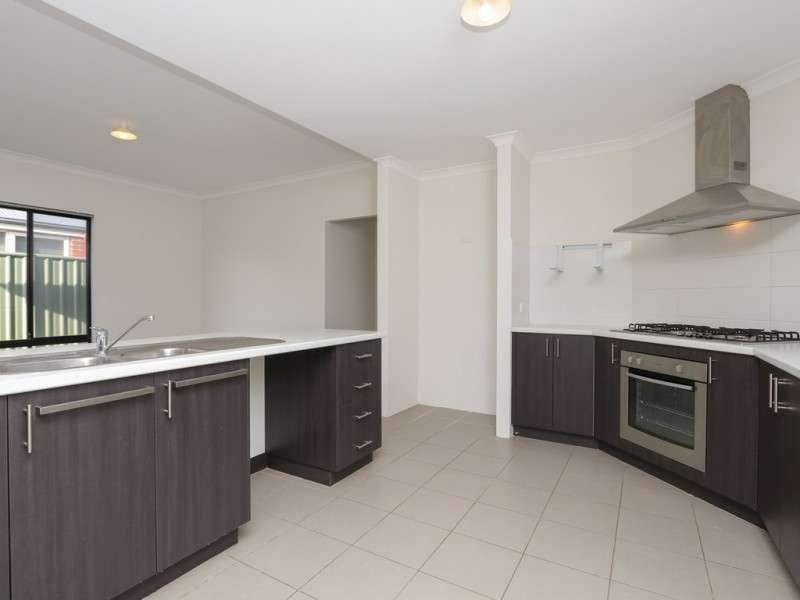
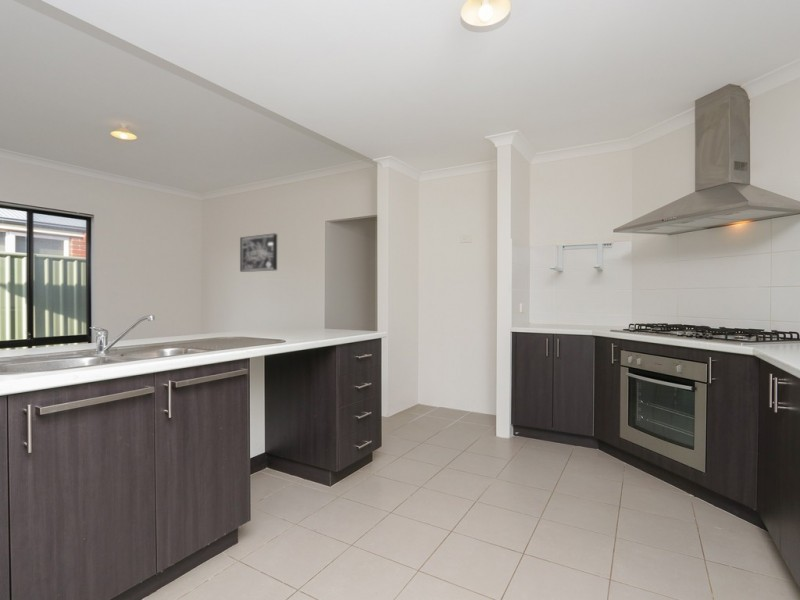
+ wall art [239,233,278,273]
